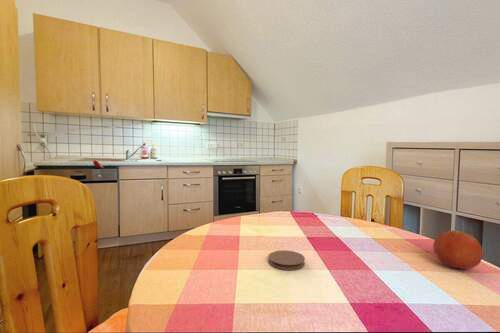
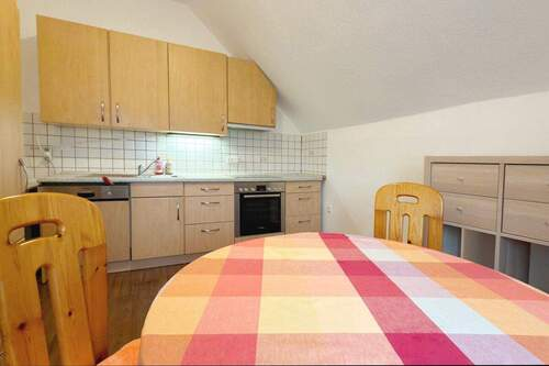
- fruit [432,230,484,270]
- coaster [268,249,306,271]
